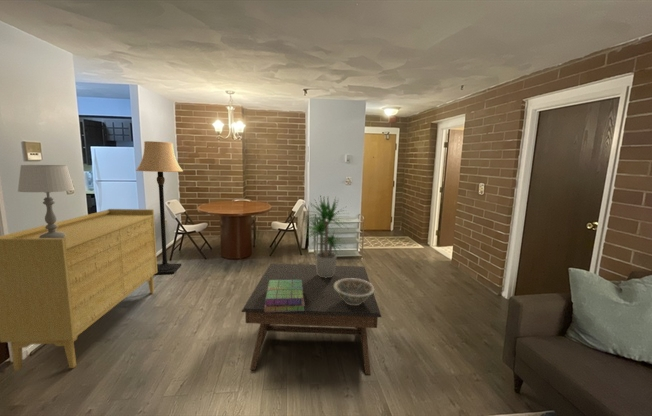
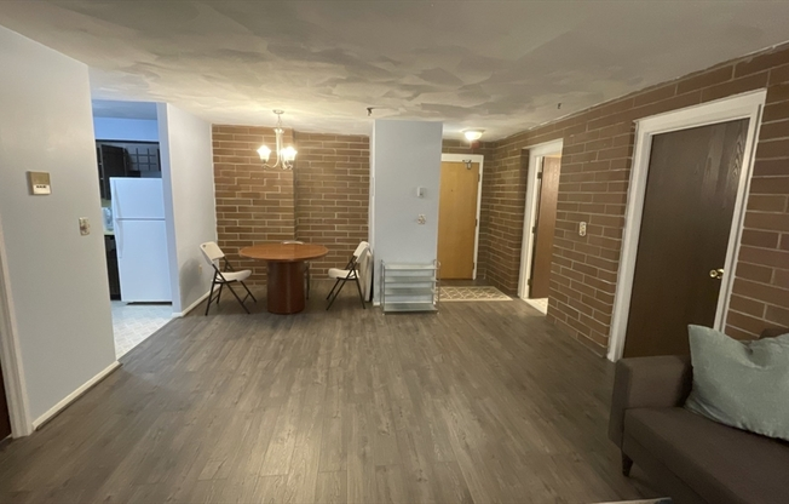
- decorative bowl [334,279,376,305]
- table lamp [17,164,76,238]
- sideboard [0,208,158,372]
- coffee table [240,262,382,376]
- stack of books [264,280,305,312]
- potted plant [302,194,352,278]
- lamp [135,140,184,275]
